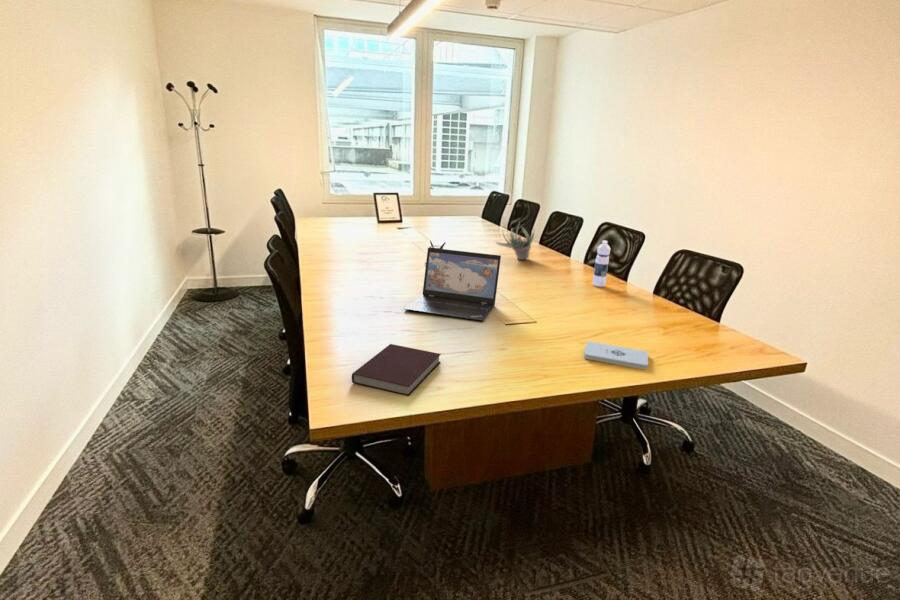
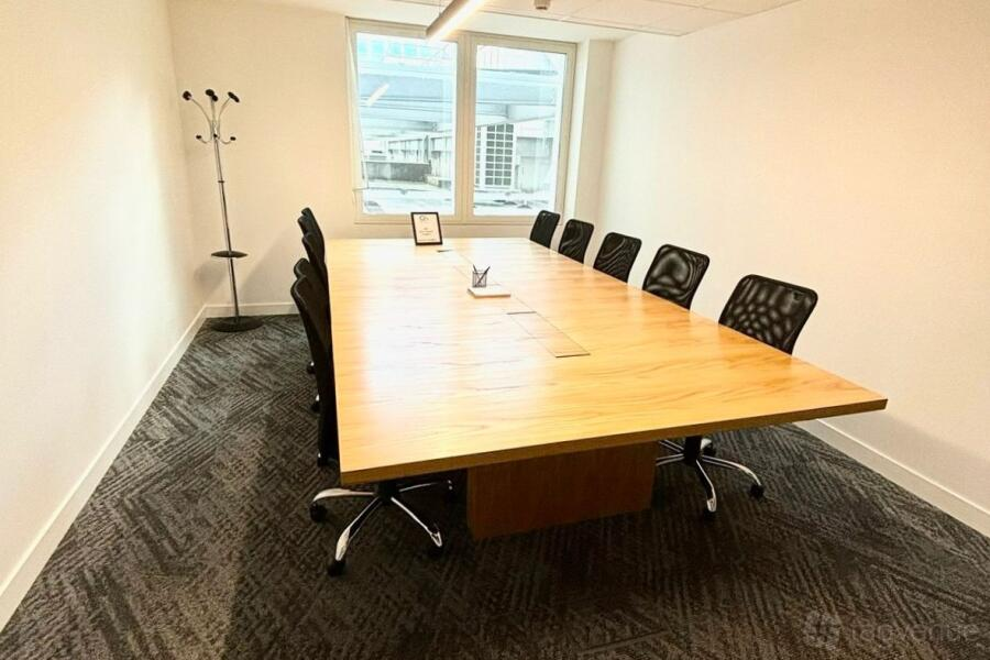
- laptop [403,246,502,322]
- notepad [583,340,649,370]
- water bottle [592,240,611,288]
- succulent plant [495,221,536,261]
- notebook [351,343,442,397]
